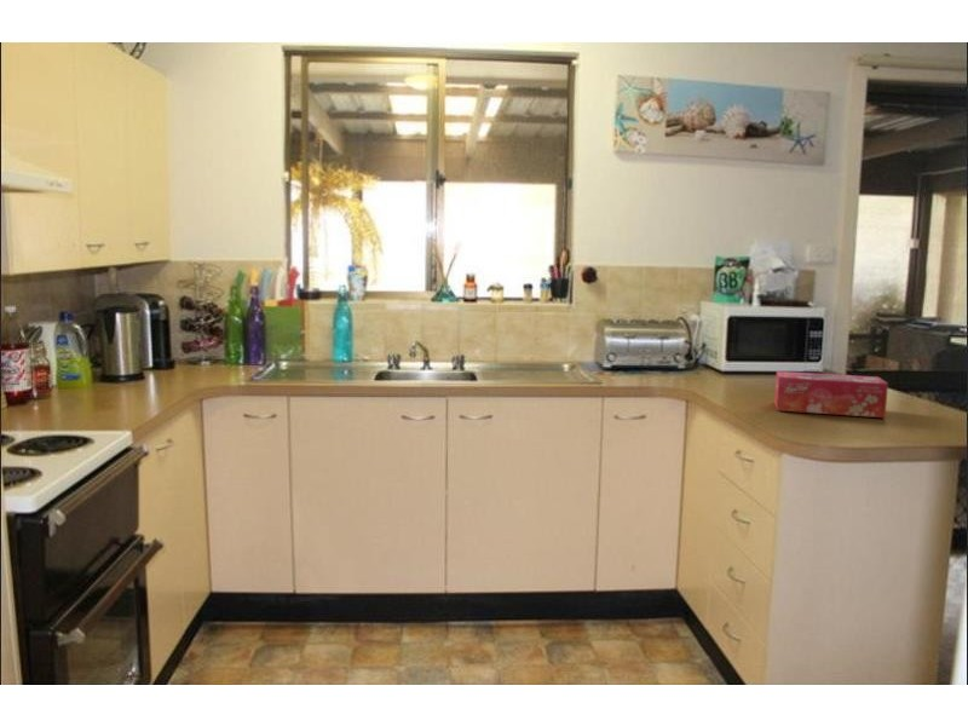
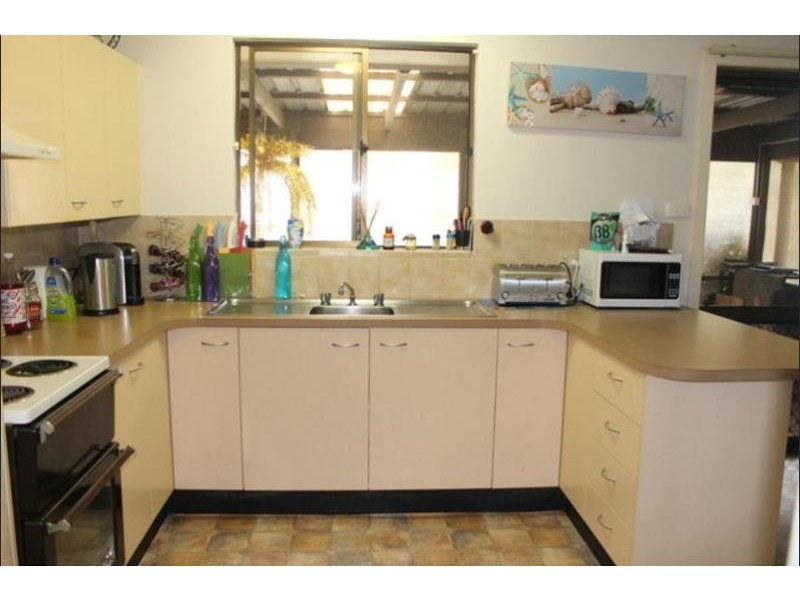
- tissue box [773,370,889,419]
